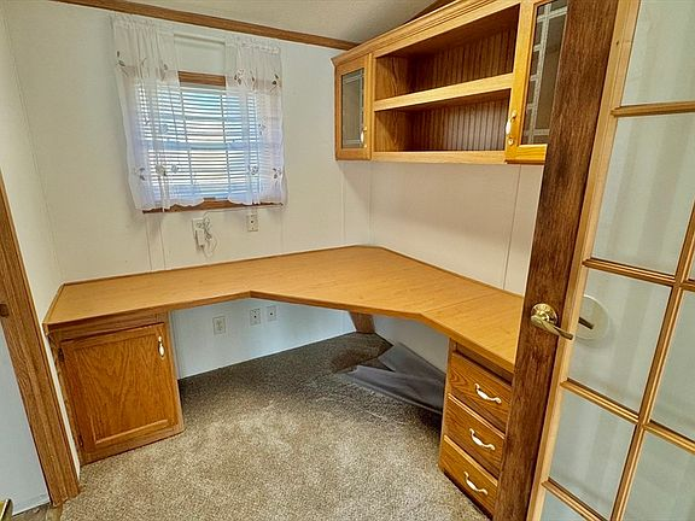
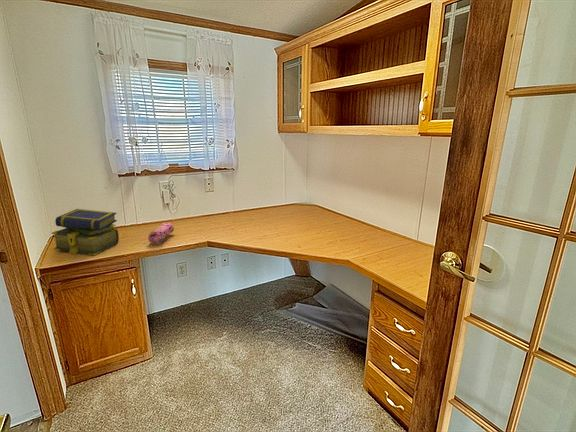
+ pencil case [147,221,175,245]
+ stack of books [51,208,120,256]
